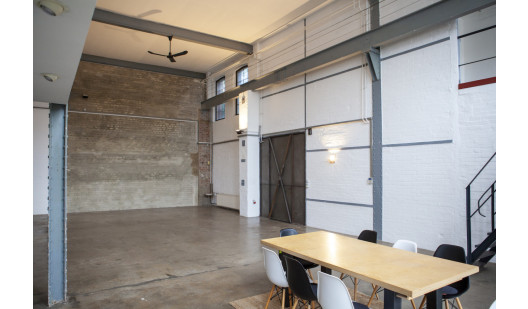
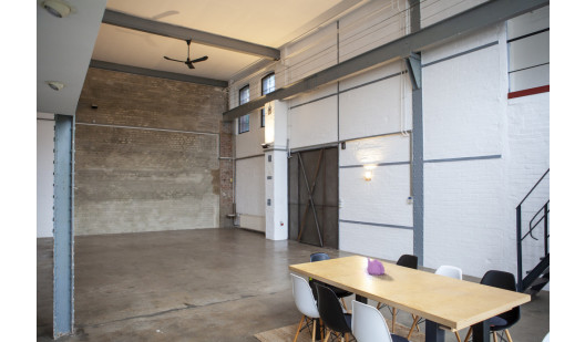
+ teapot [366,256,386,276]
